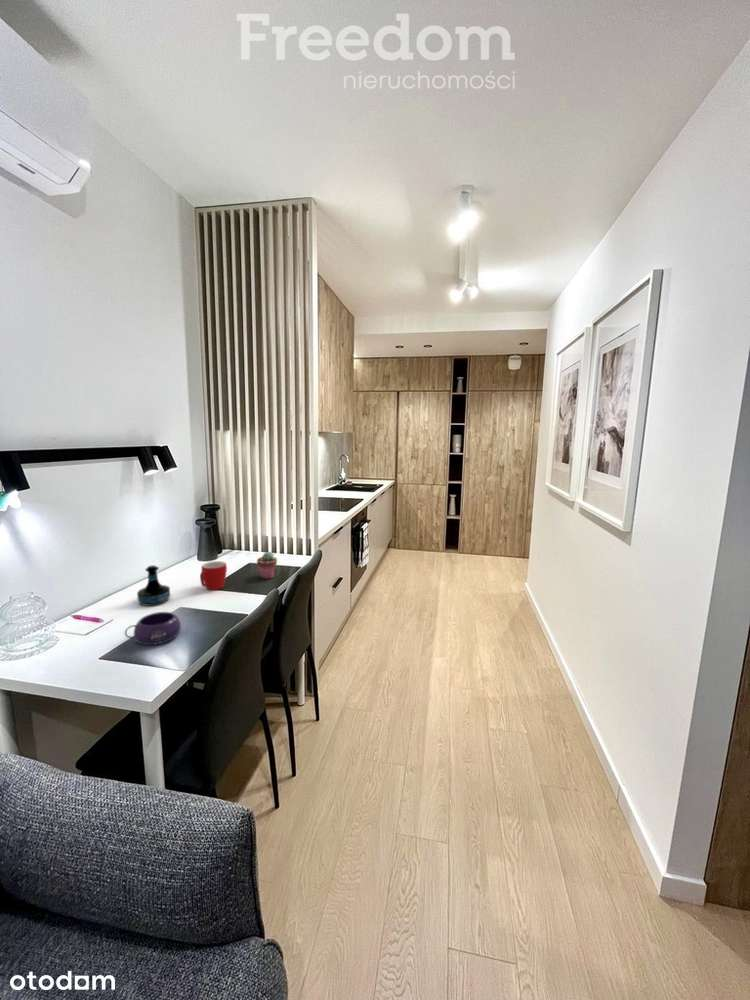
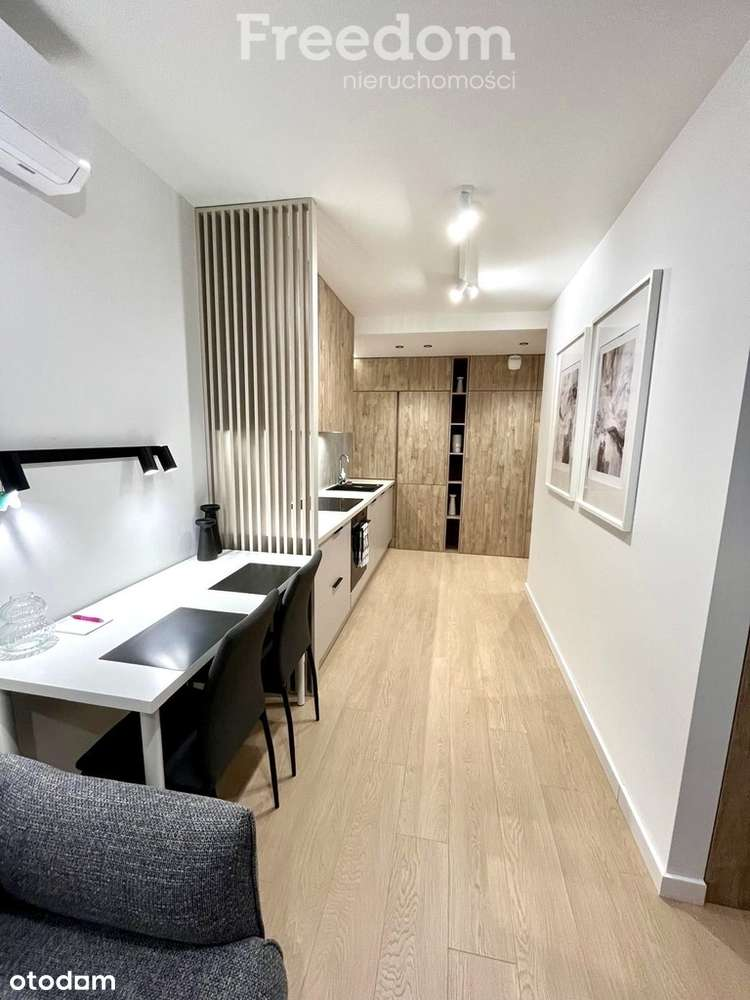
- bowl [124,611,182,646]
- mug [199,560,228,591]
- tequila bottle [136,564,171,607]
- potted succulent [256,551,278,580]
